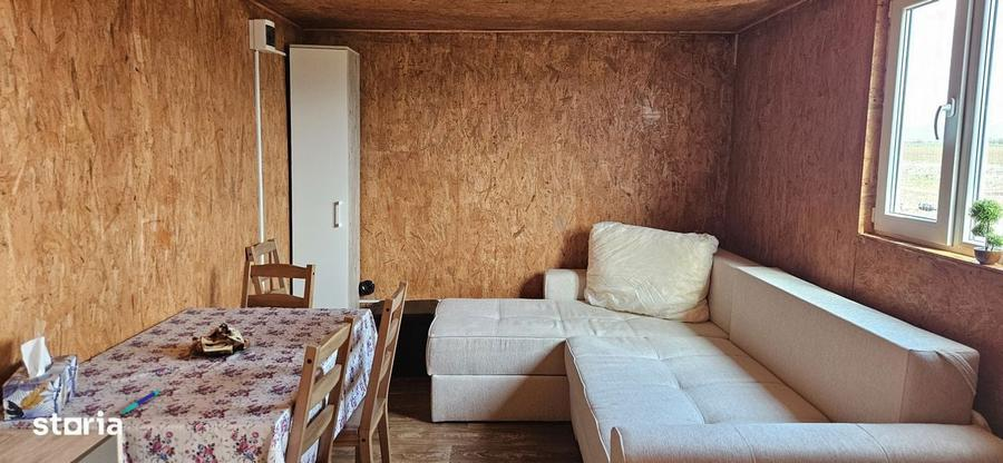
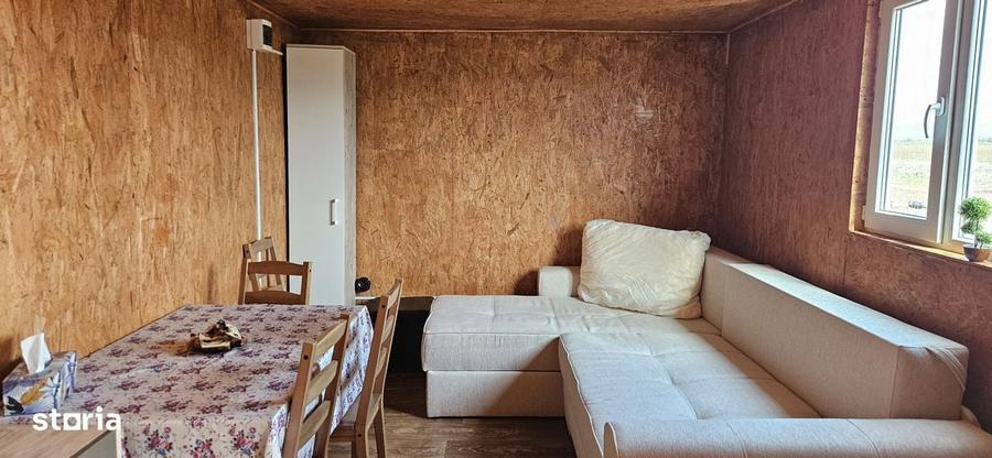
- pen [119,388,160,415]
